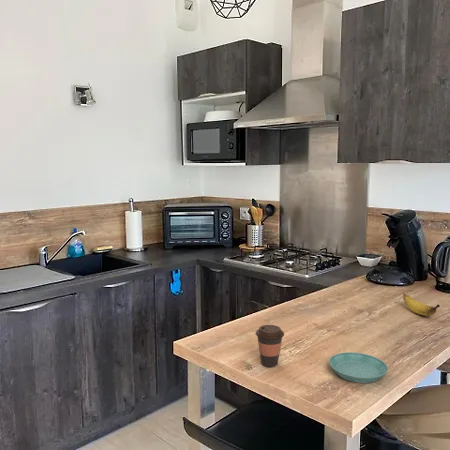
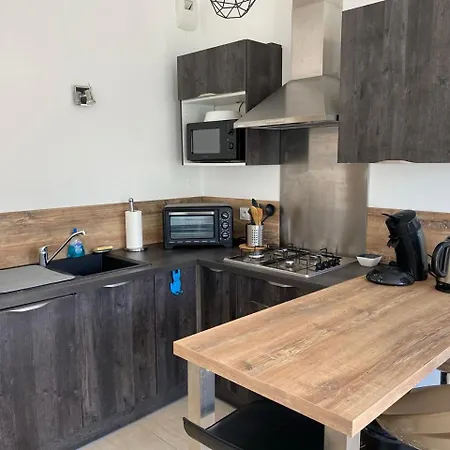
- saucer [328,351,389,384]
- banana [402,293,441,317]
- coffee cup [255,324,285,368]
